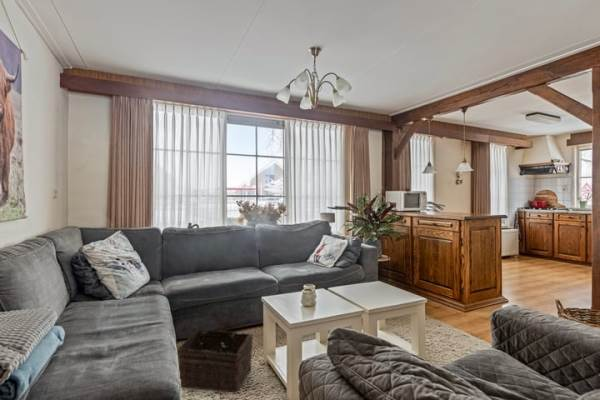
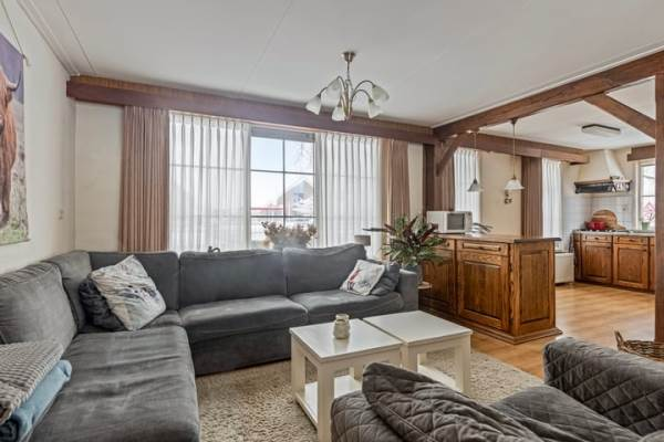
- basket [177,327,254,393]
